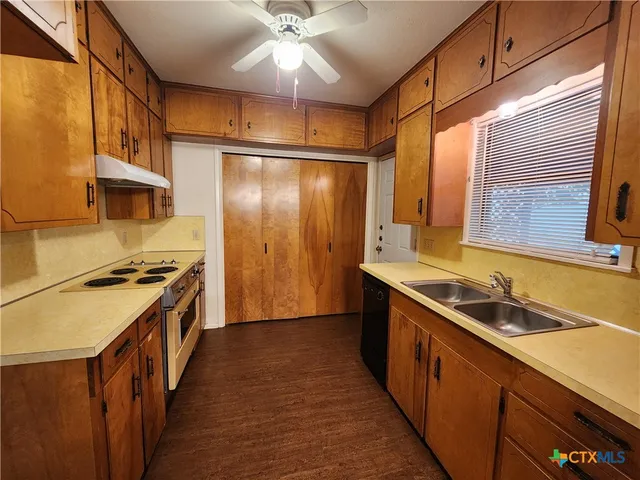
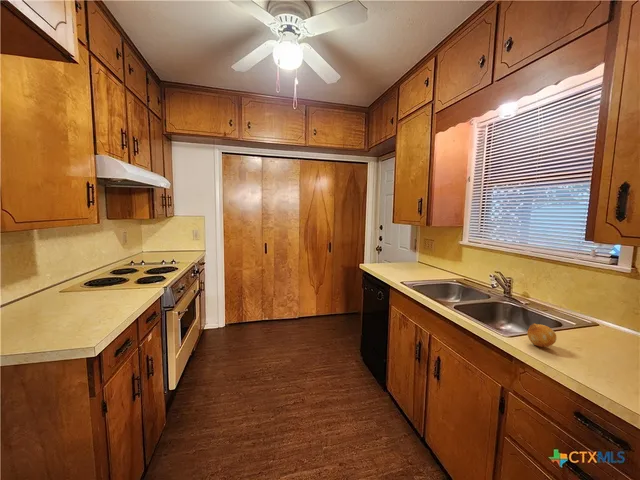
+ fruit [526,323,557,348]
